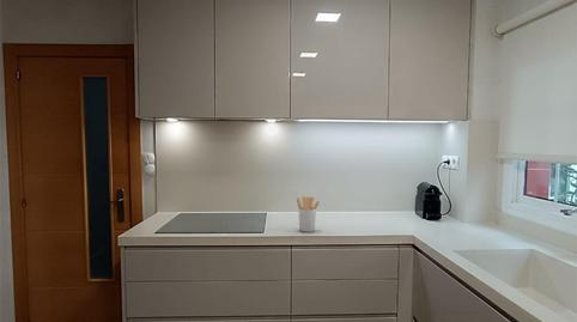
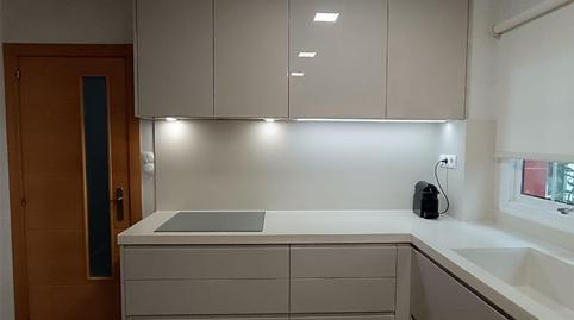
- utensil holder [296,195,321,233]
